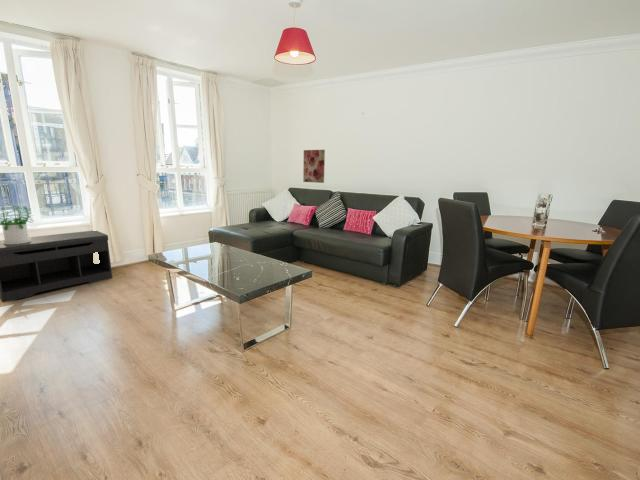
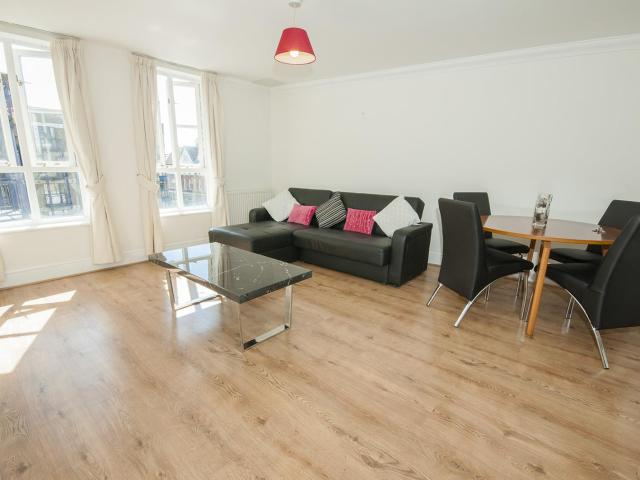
- wall art [302,149,326,184]
- bench [0,230,113,303]
- potted plant [0,204,35,244]
